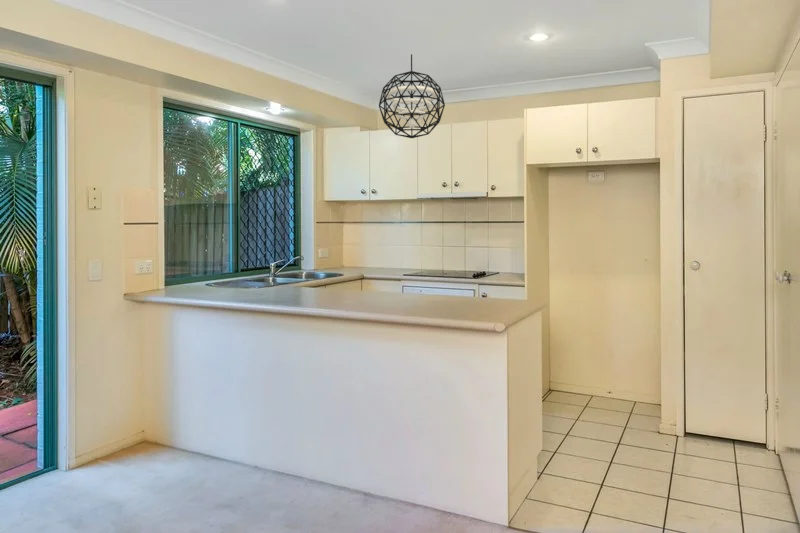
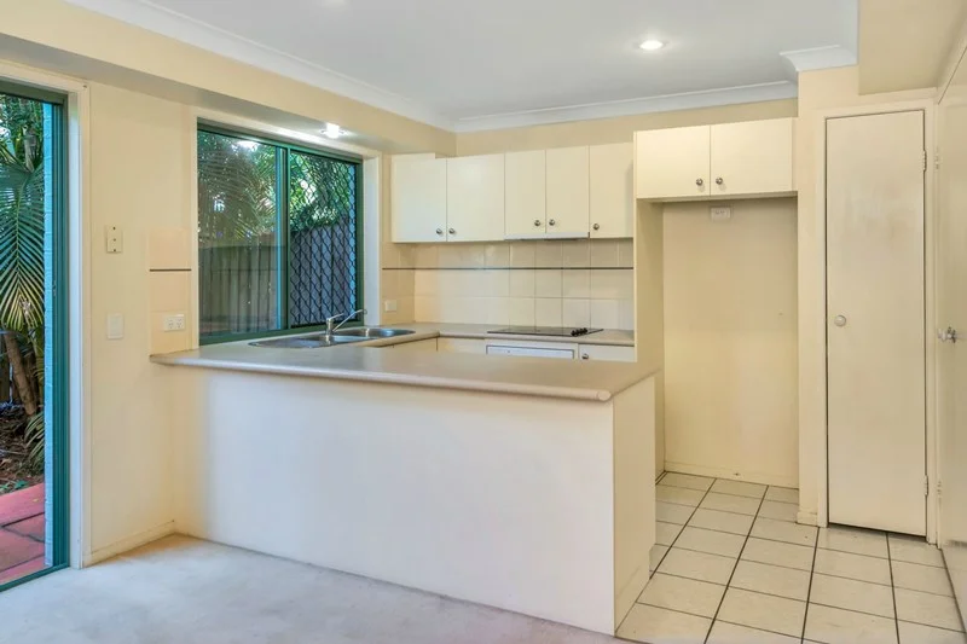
- pendant light [378,53,446,139]
